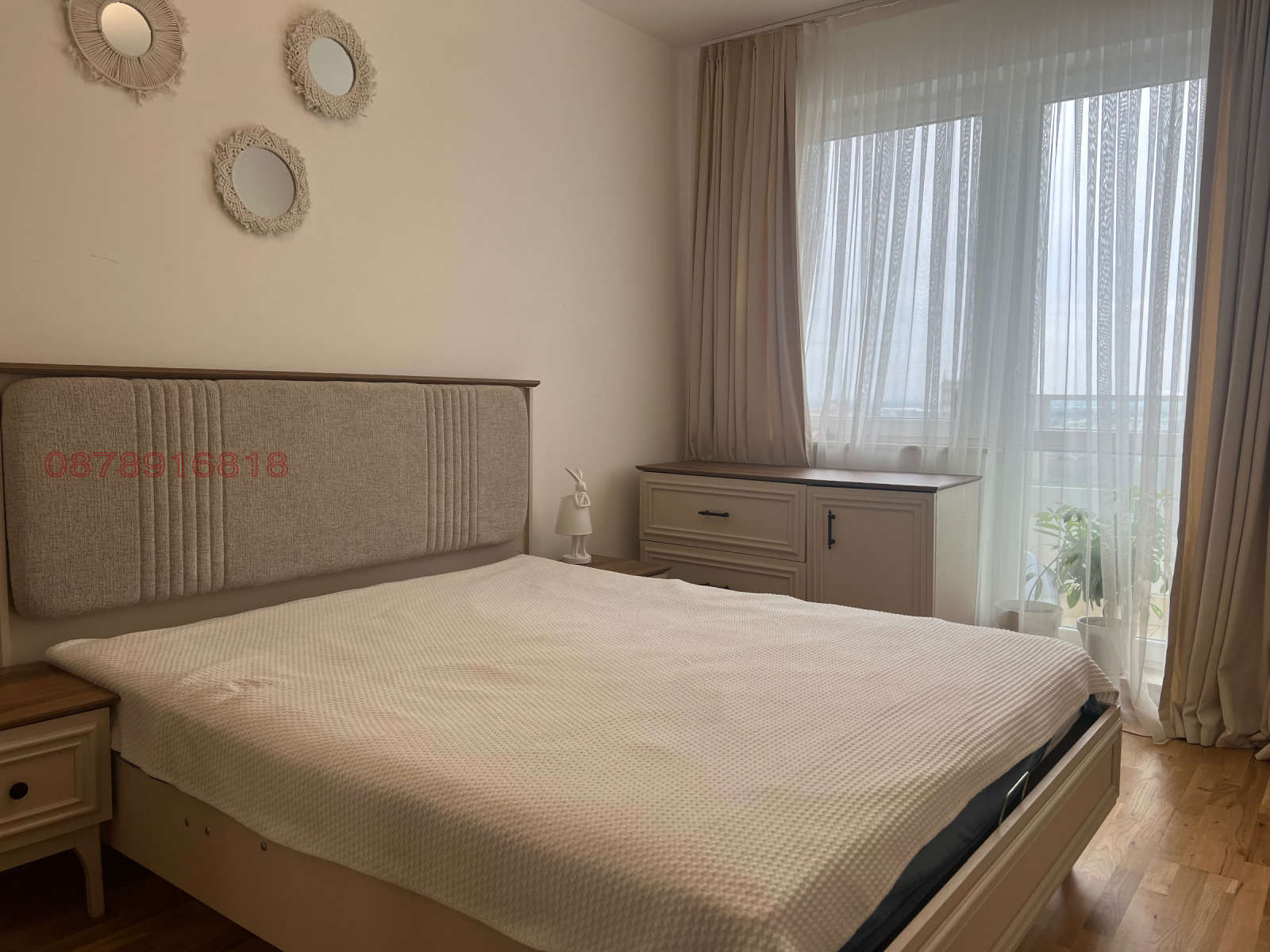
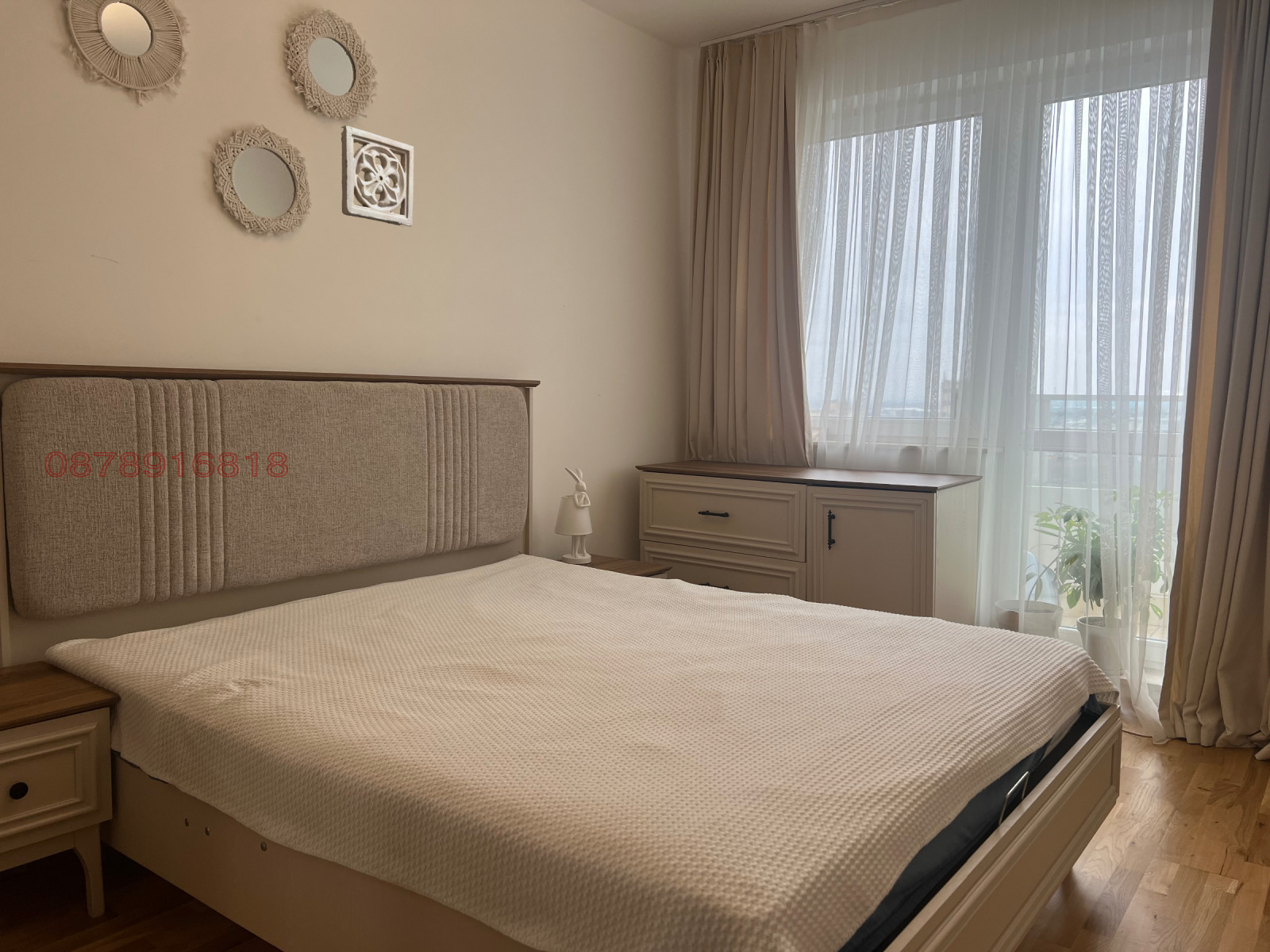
+ wall ornament [341,125,415,227]
